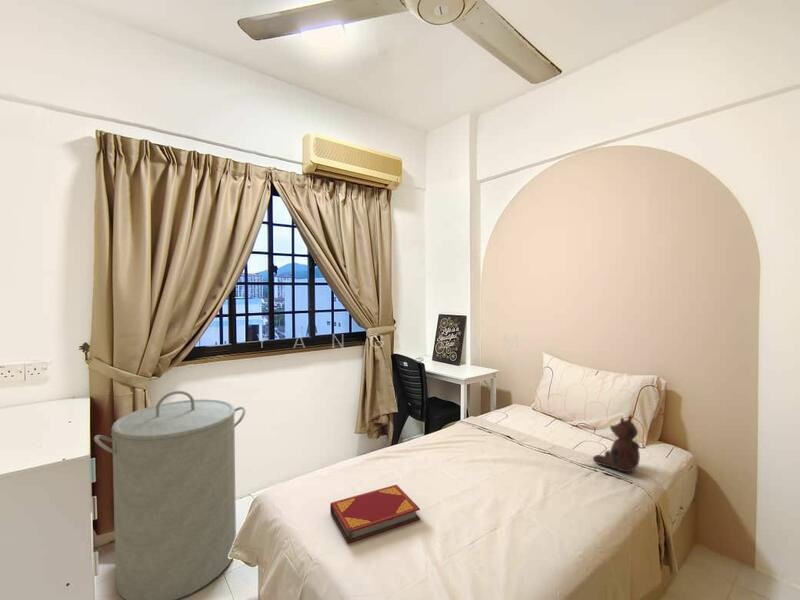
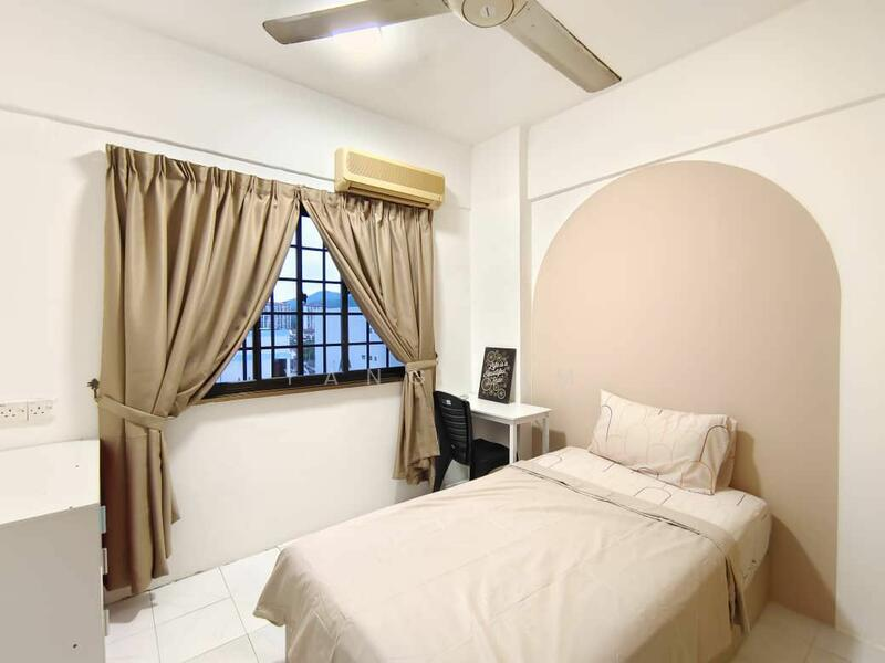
- laundry hamper [93,390,247,600]
- hardback book [329,484,421,544]
- teddy bear [592,414,641,473]
